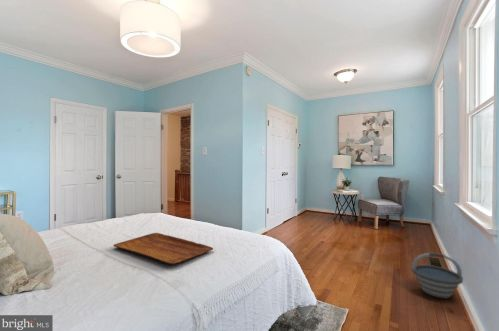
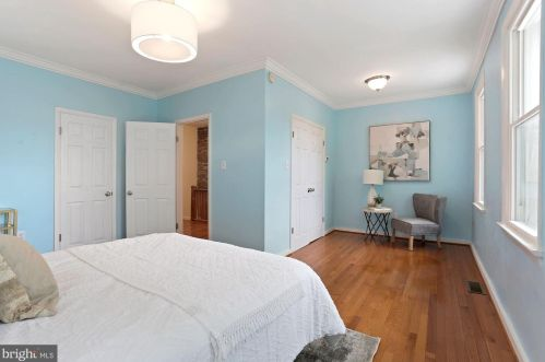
- tray [113,232,214,265]
- bucket [411,252,464,300]
